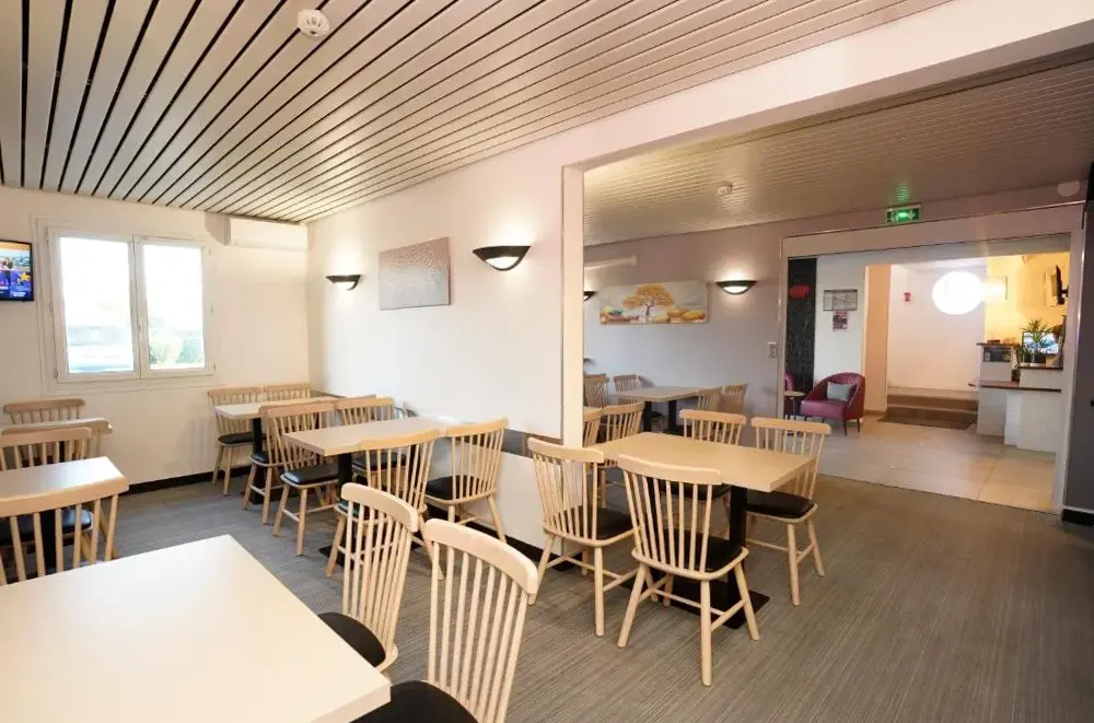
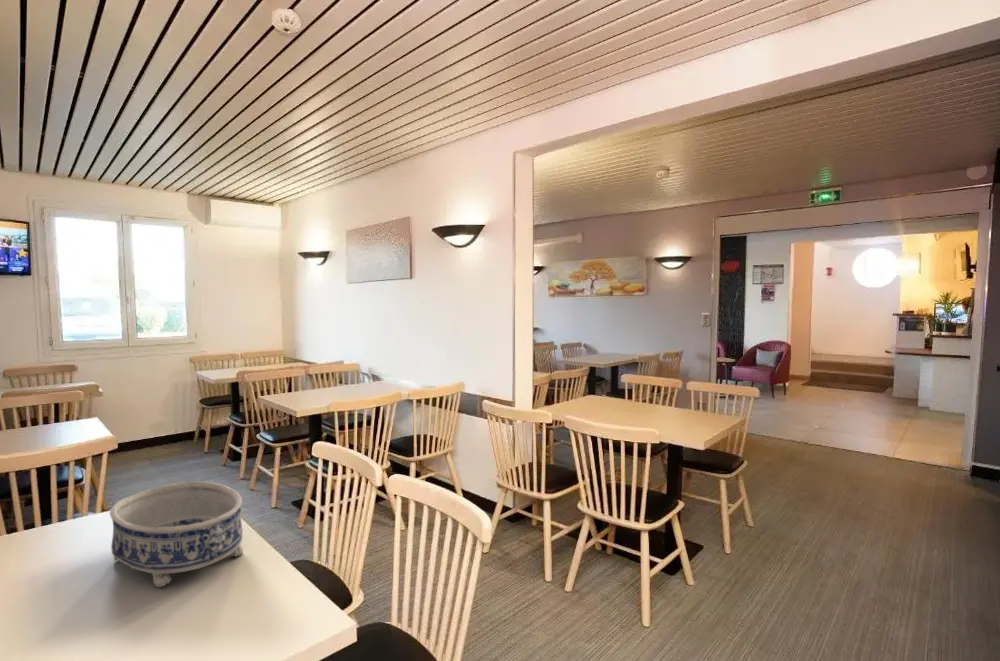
+ decorative bowl [109,481,244,588]
